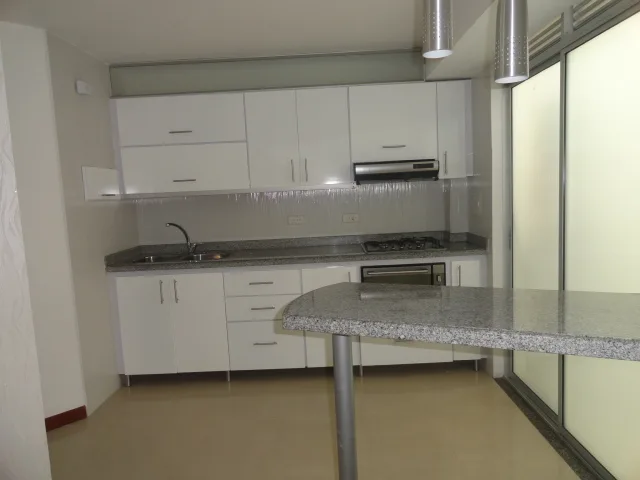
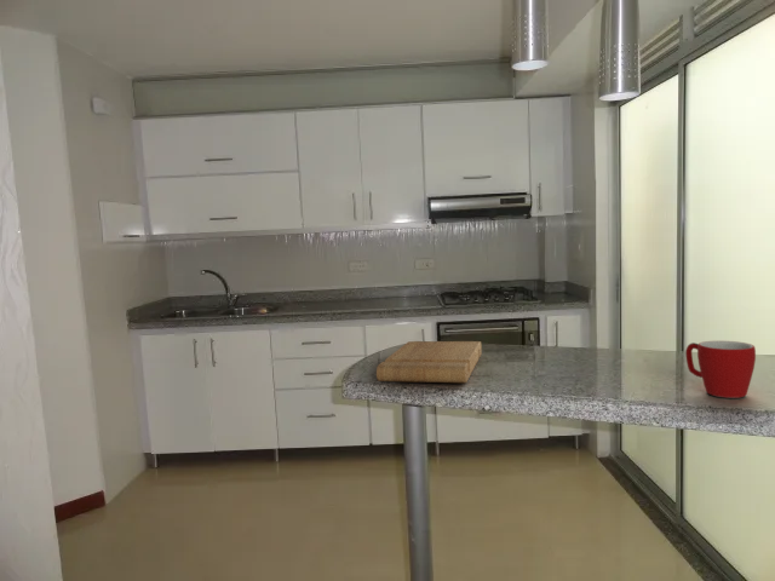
+ mug [684,340,757,399]
+ cutting board [375,340,483,384]
